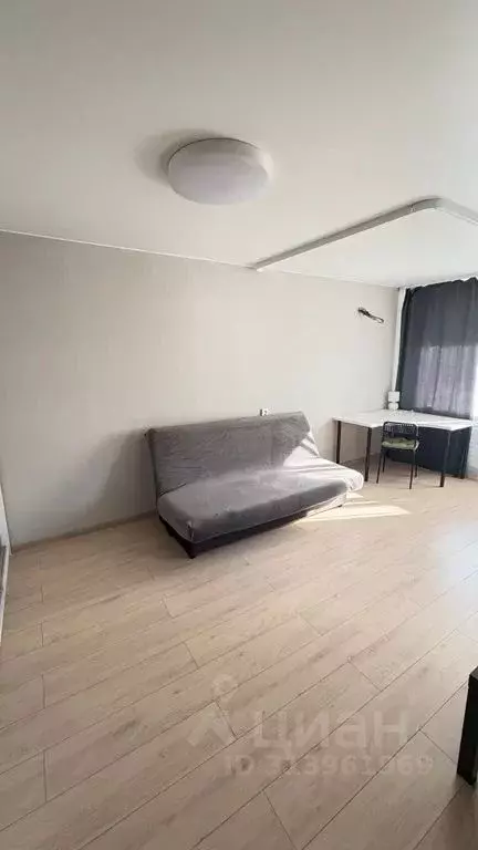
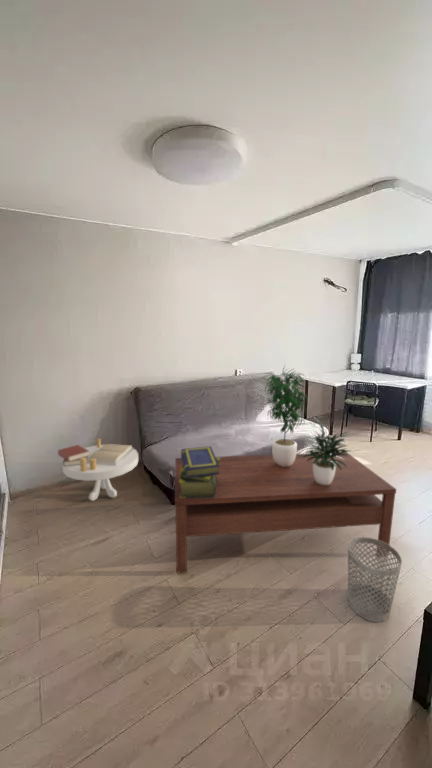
+ wastebasket [347,536,403,623]
+ potted plant [263,365,354,485]
+ side table [57,438,139,502]
+ stack of books [179,445,220,498]
+ coffee table [174,452,397,574]
